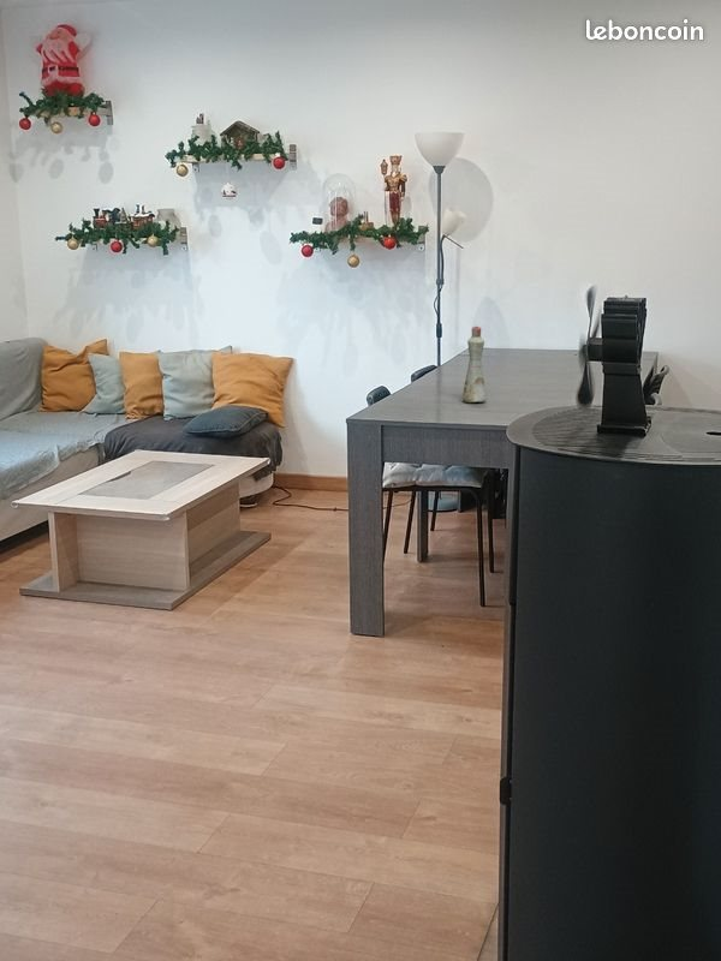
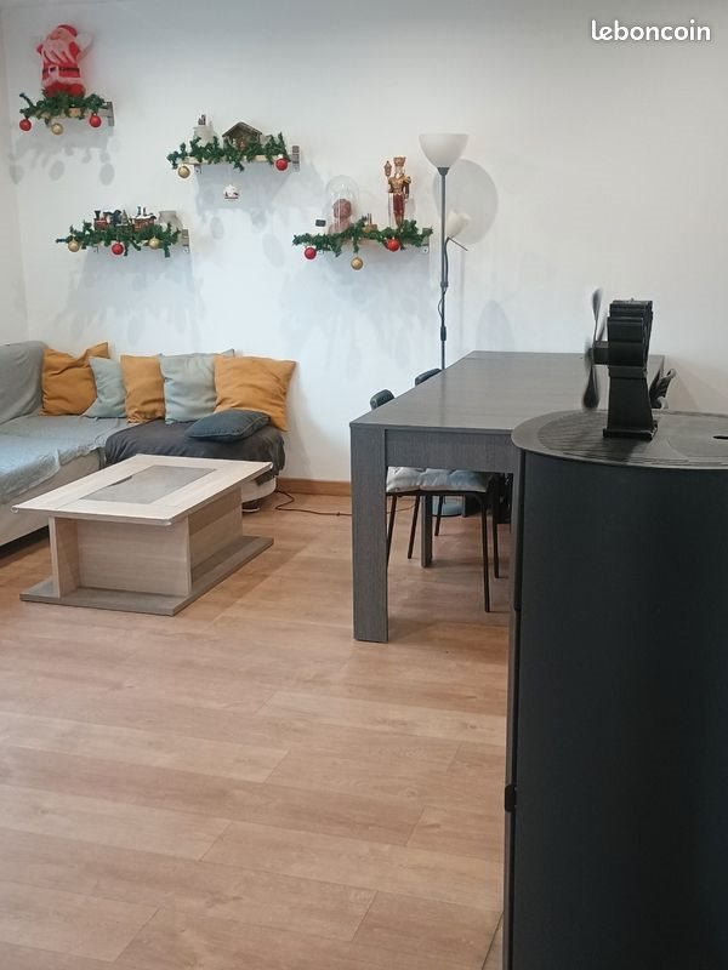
- bottle [461,326,487,404]
